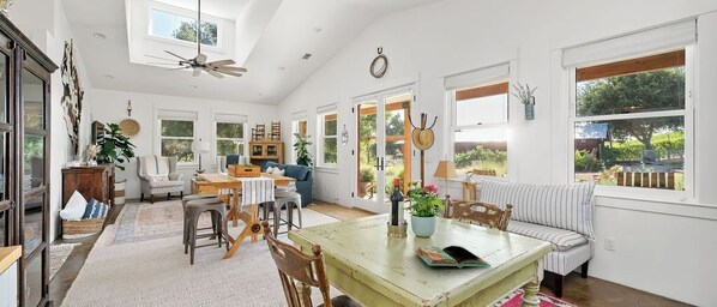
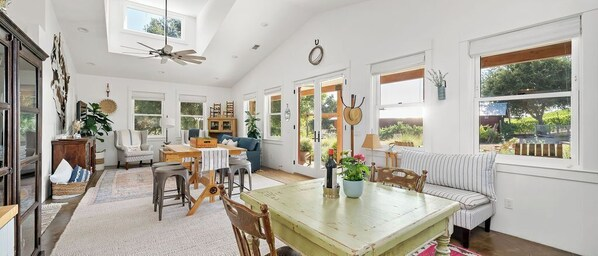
- book [412,245,492,269]
